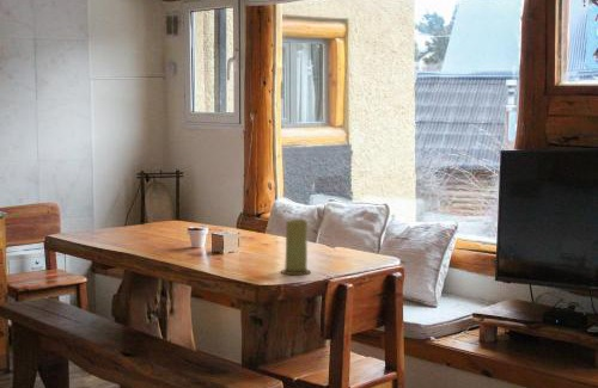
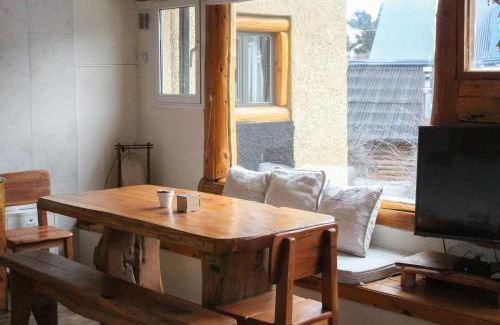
- candle [280,218,312,276]
